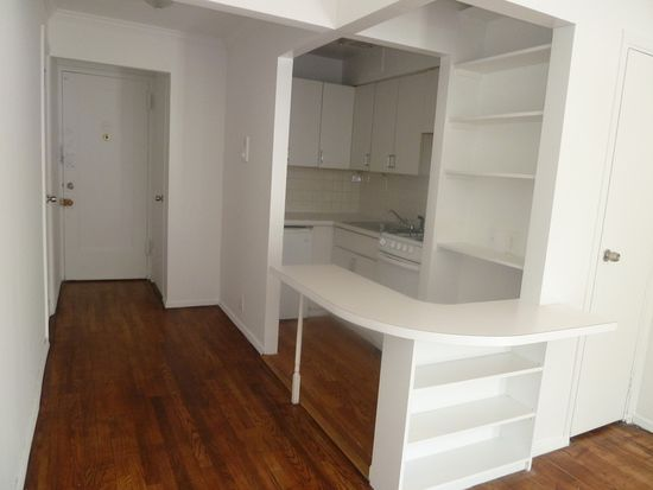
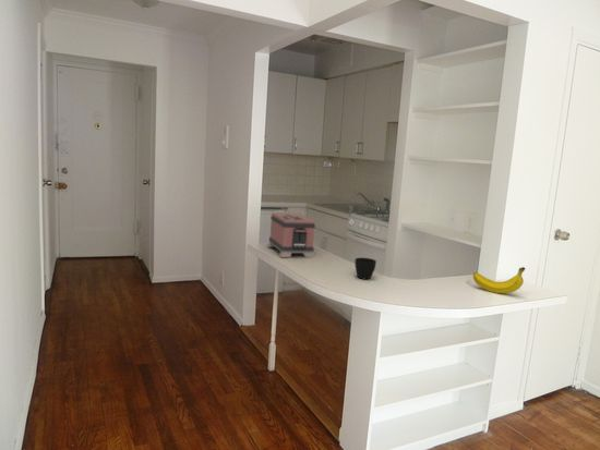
+ cup [353,257,377,280]
+ fruit [472,266,526,294]
+ toaster [266,211,316,258]
